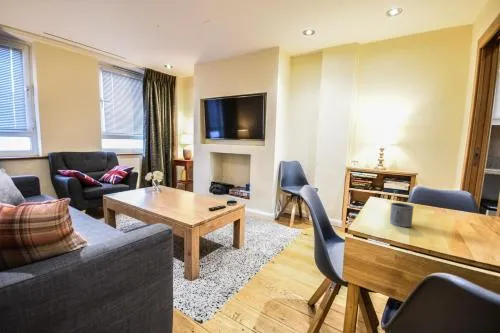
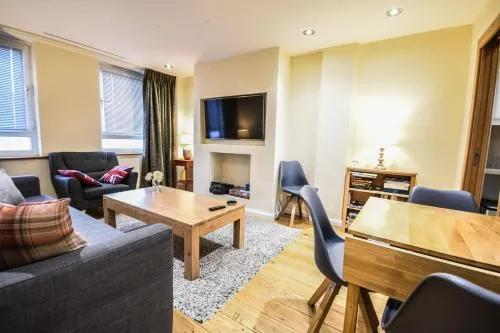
- mug [389,202,415,228]
